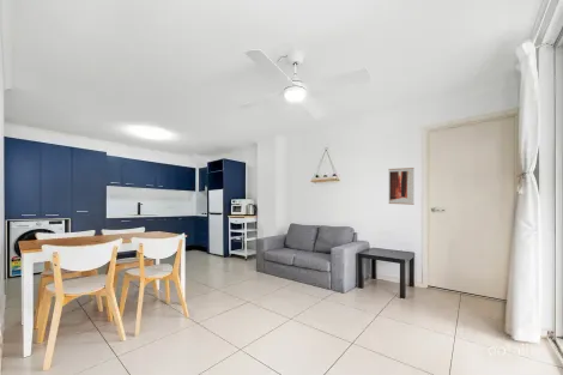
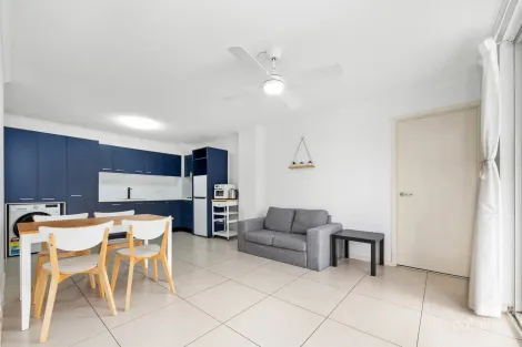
- wall art [387,167,416,206]
